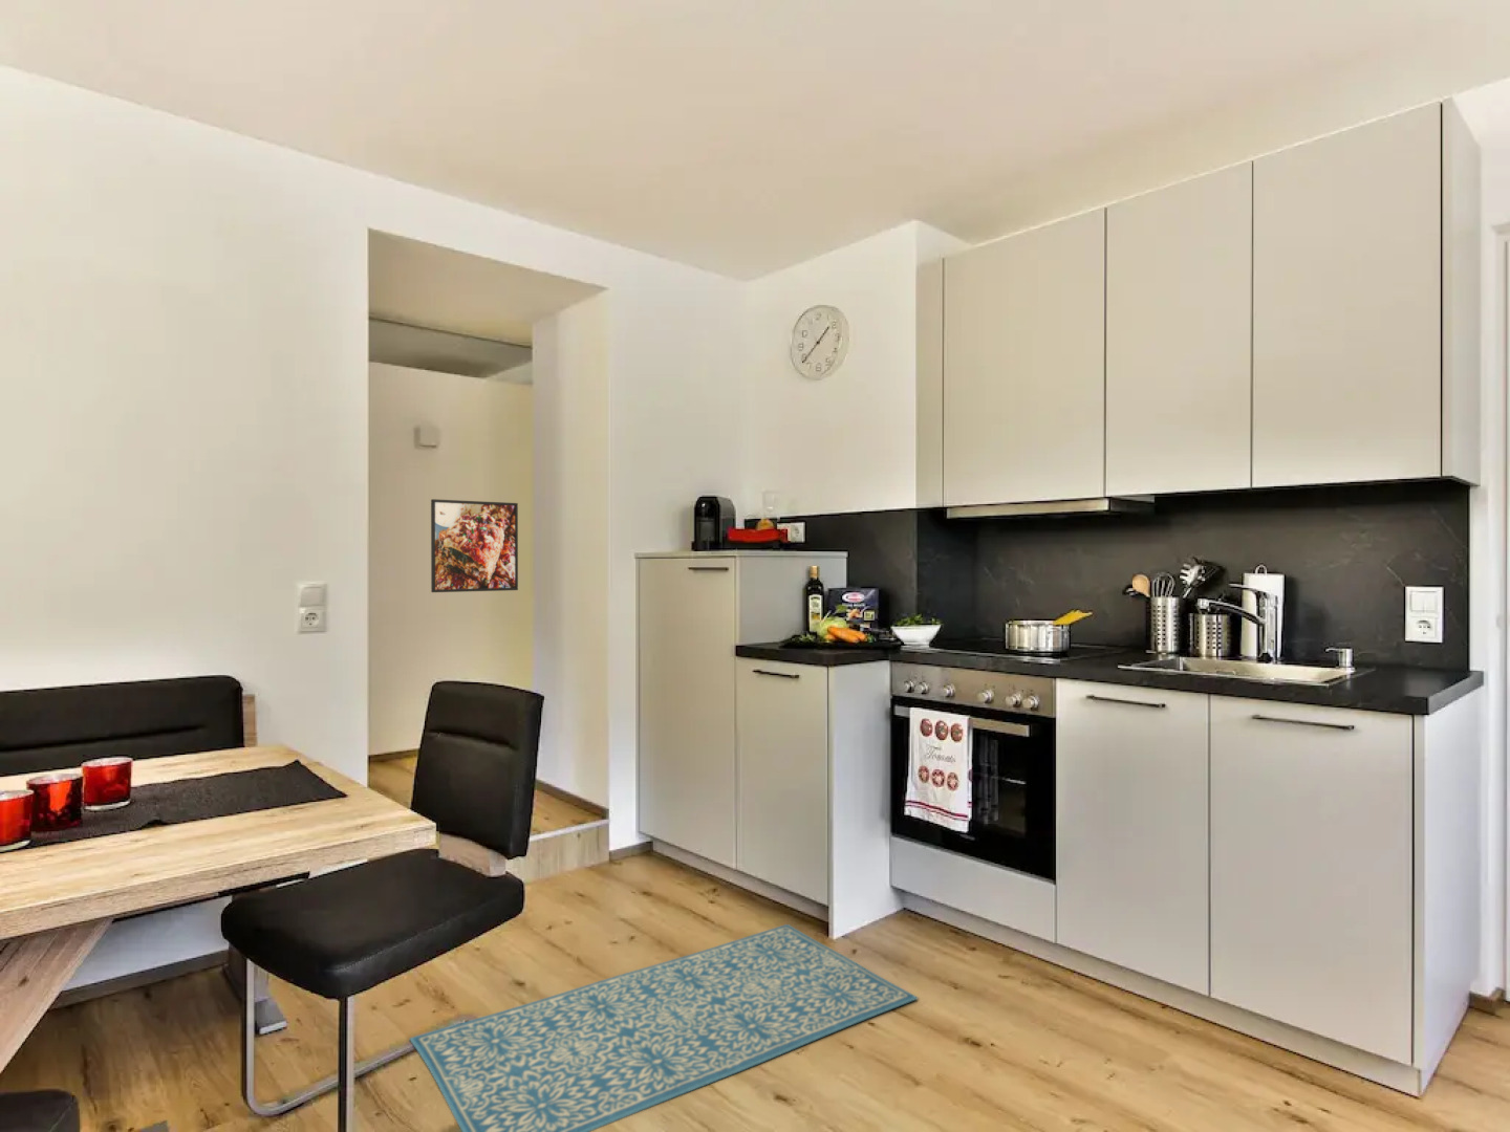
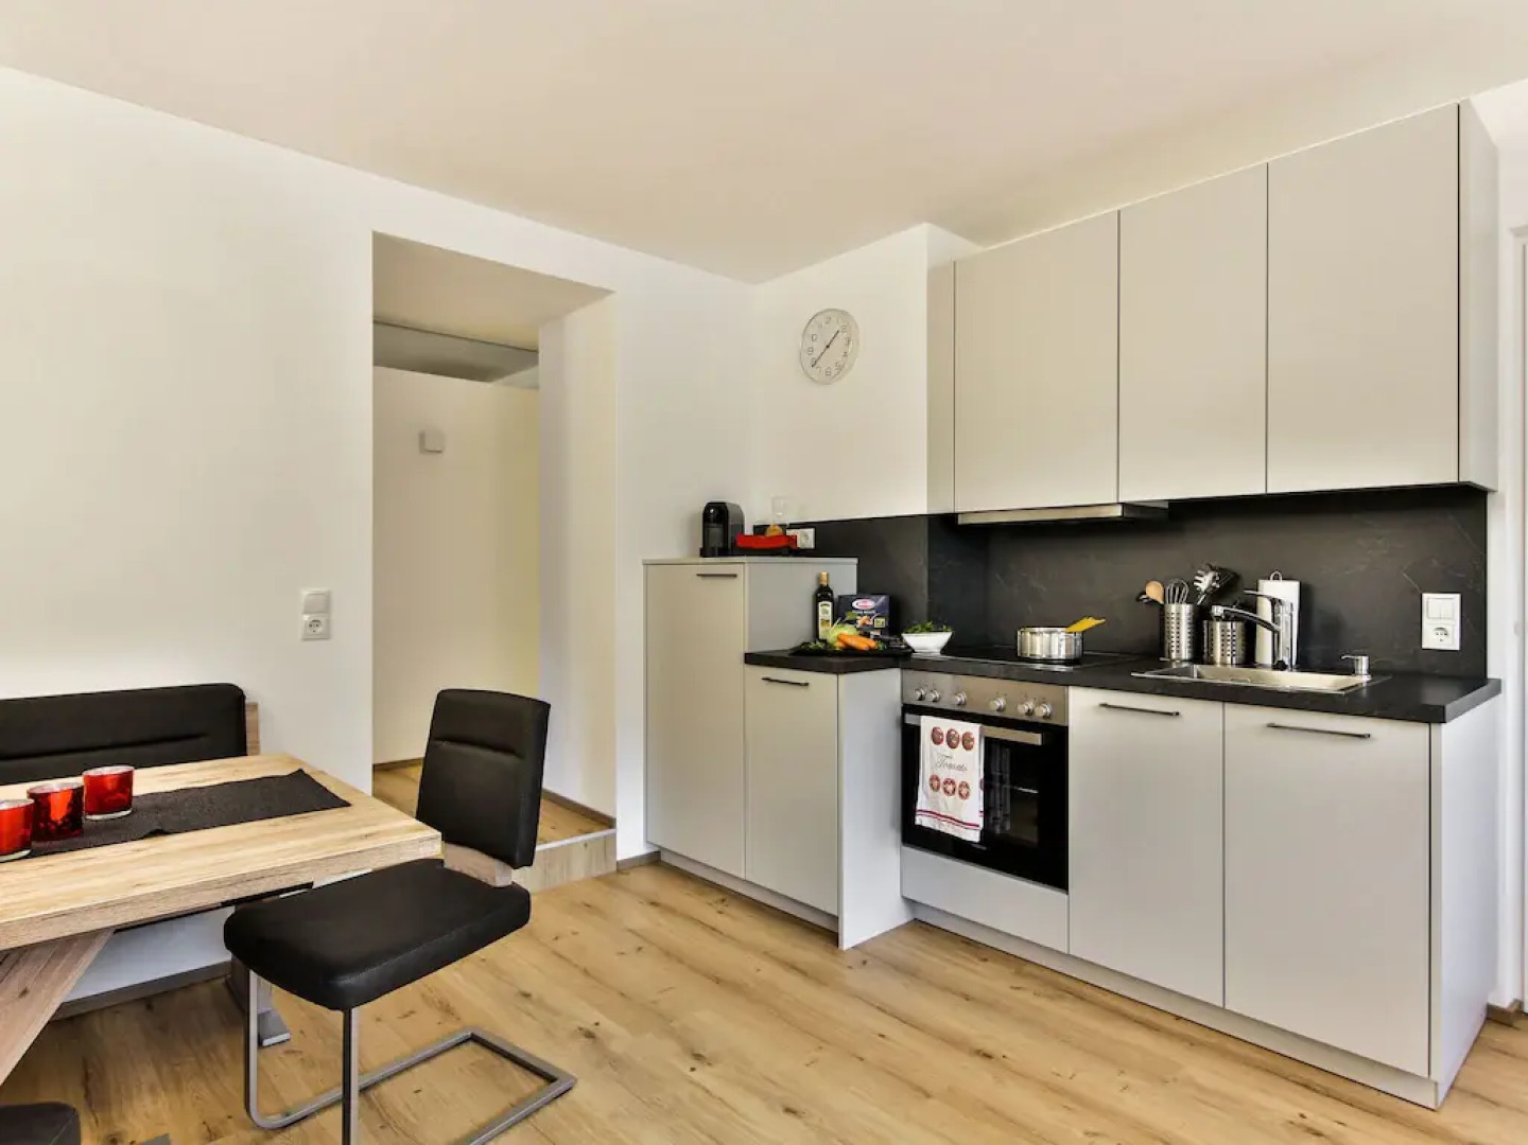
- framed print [430,498,520,593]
- rug [409,924,919,1132]
